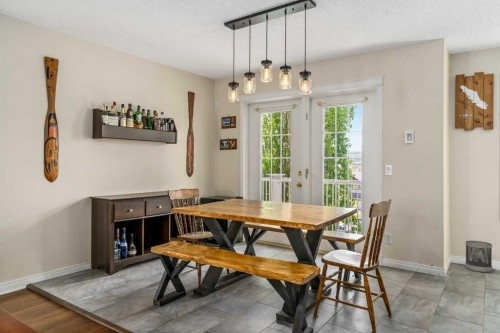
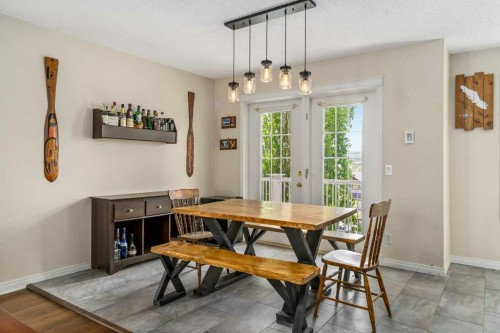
- wastebasket [464,240,493,273]
